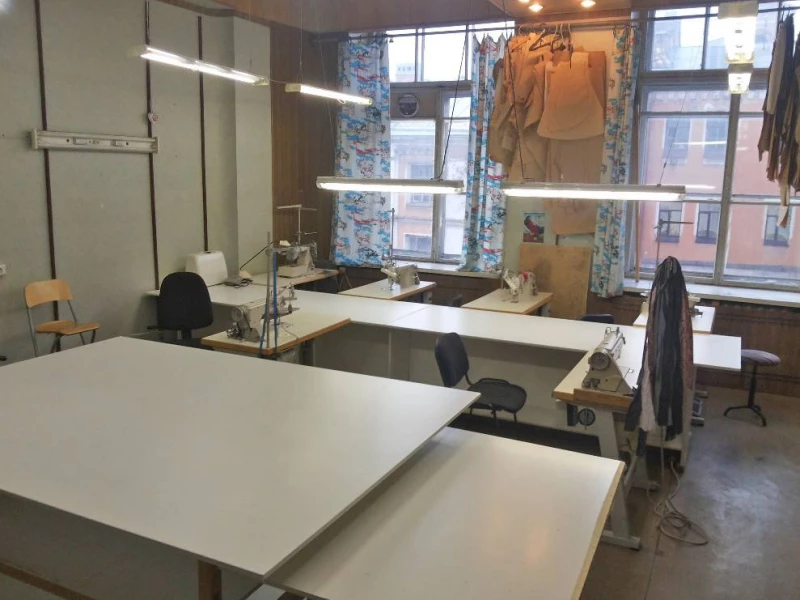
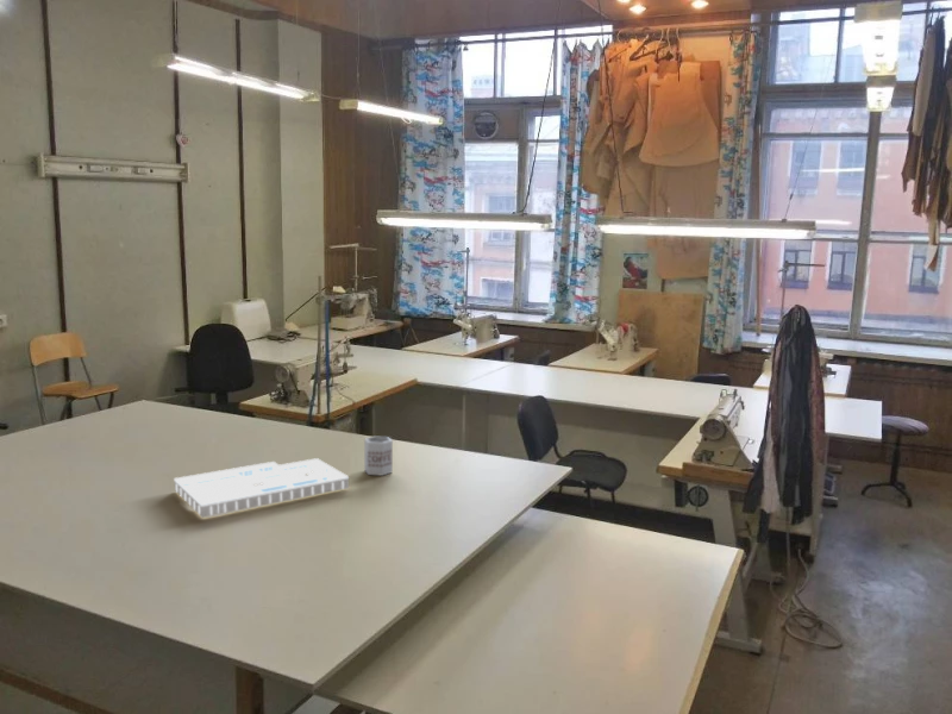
+ architectural model [173,457,350,518]
+ mug [363,436,394,477]
